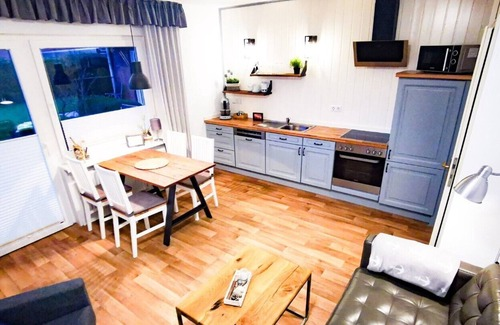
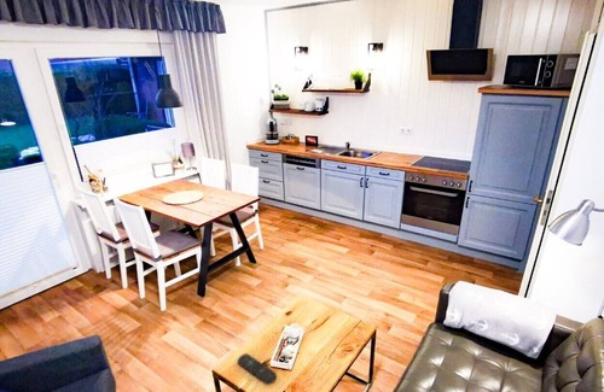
+ remote control [237,352,278,385]
